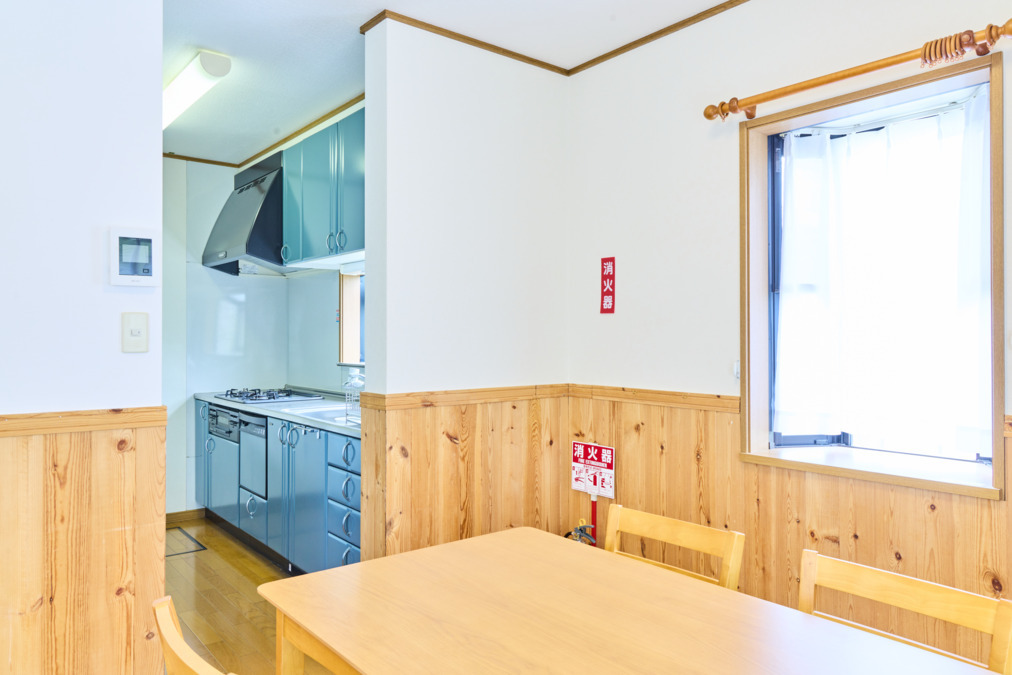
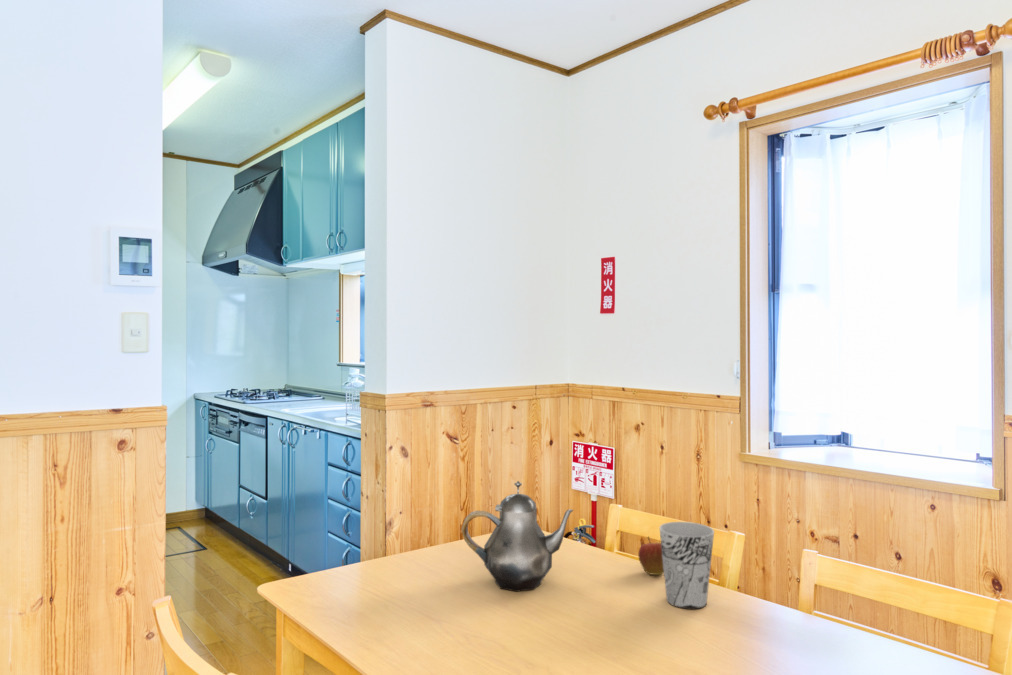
+ fruit [637,535,664,576]
+ teapot [460,480,574,593]
+ cup [658,521,715,610]
